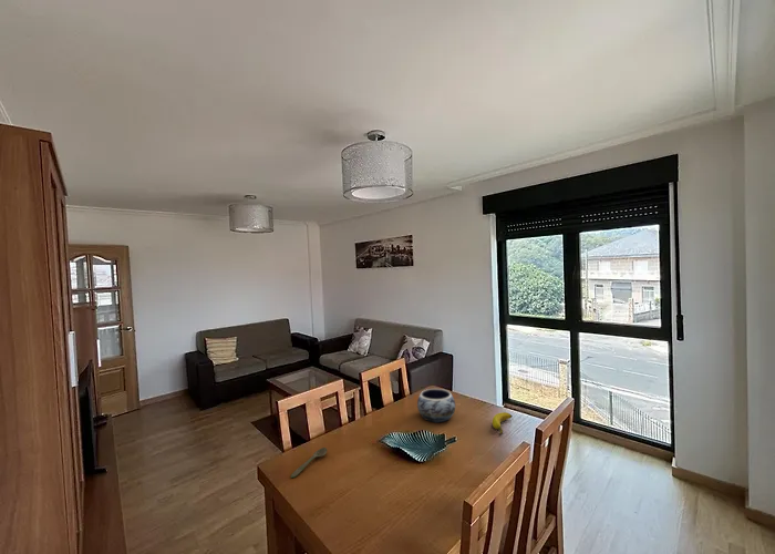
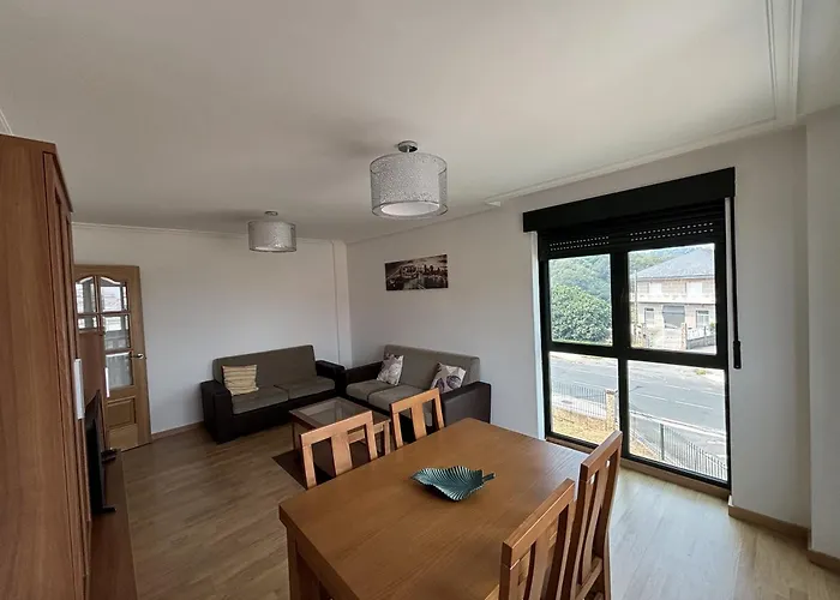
- decorative bowl [416,388,456,423]
- spoon [290,447,328,479]
- banana [492,411,514,435]
